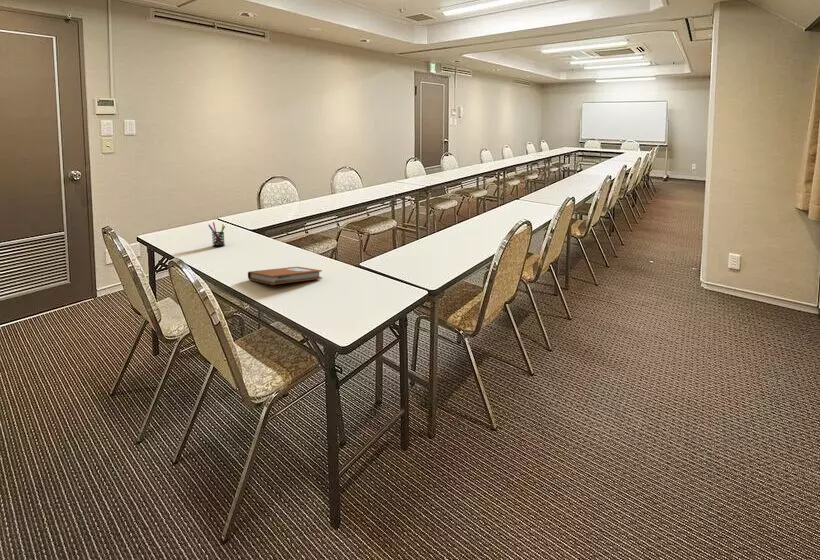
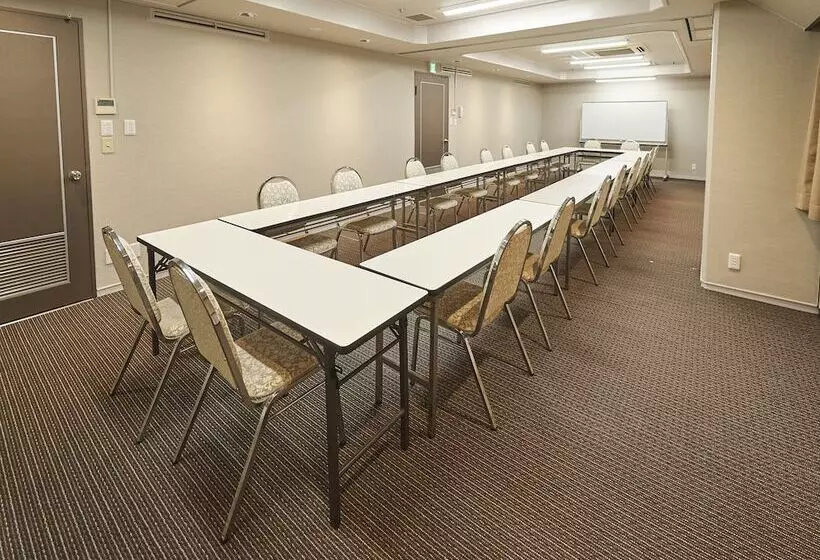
- notebook [247,266,323,286]
- pen holder [207,221,226,247]
